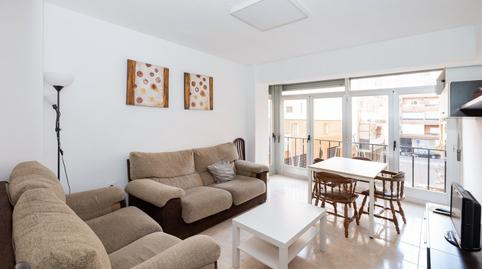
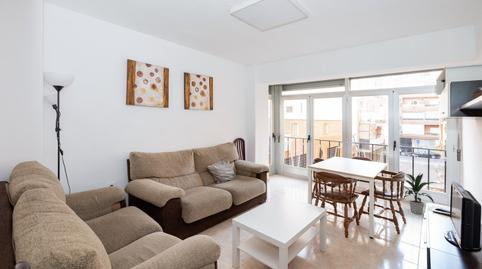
+ indoor plant [403,173,436,215]
